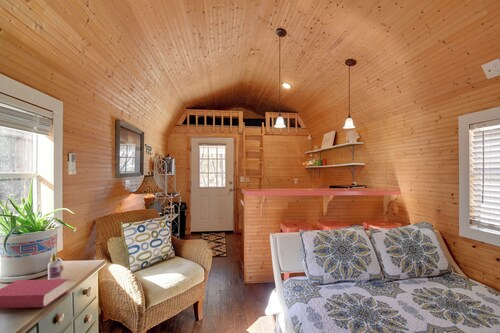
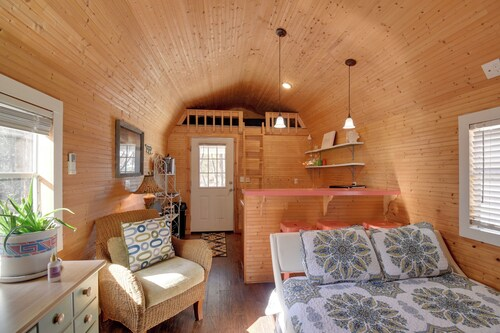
- book [0,278,70,309]
